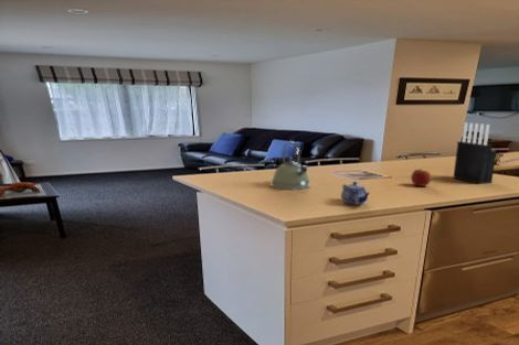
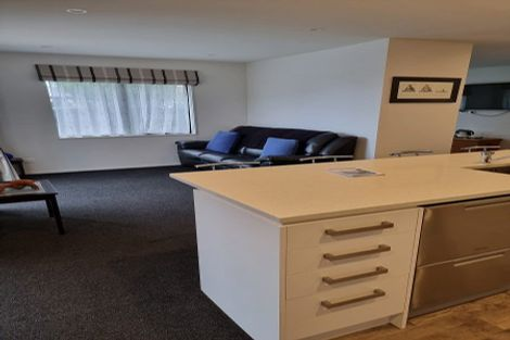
- teapot [340,181,371,206]
- kettle [271,140,311,191]
- fruit [410,168,432,187]
- knife block [453,121,498,185]
